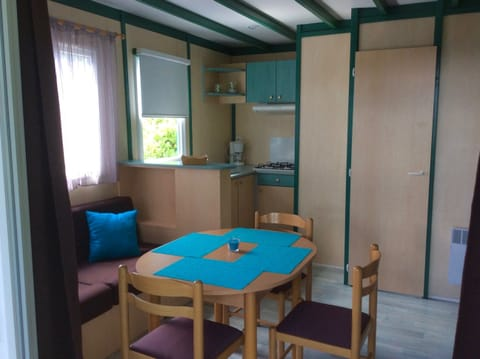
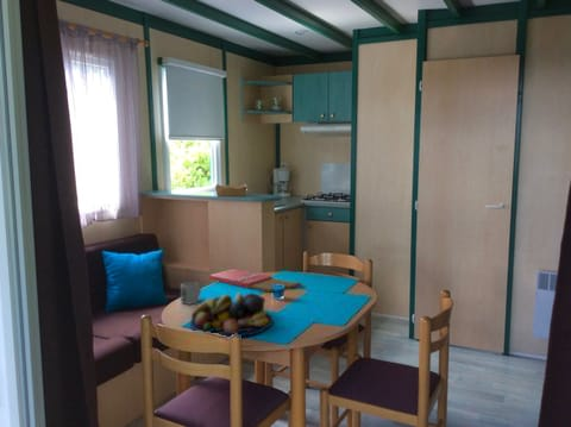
+ mug [180,281,202,306]
+ cutting board [208,268,303,294]
+ fruit bowl [189,291,275,338]
